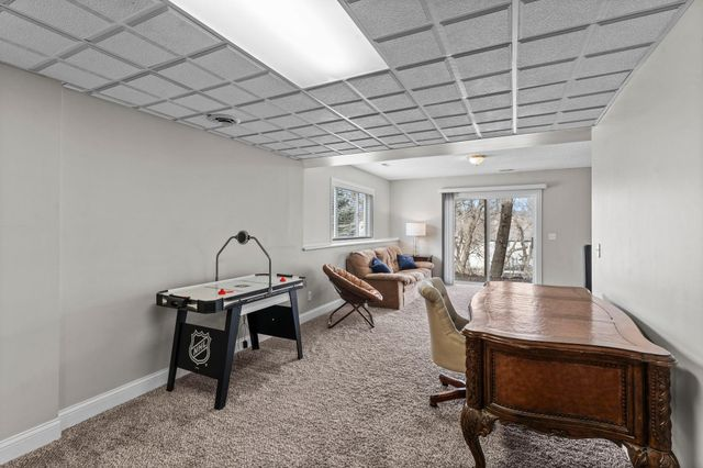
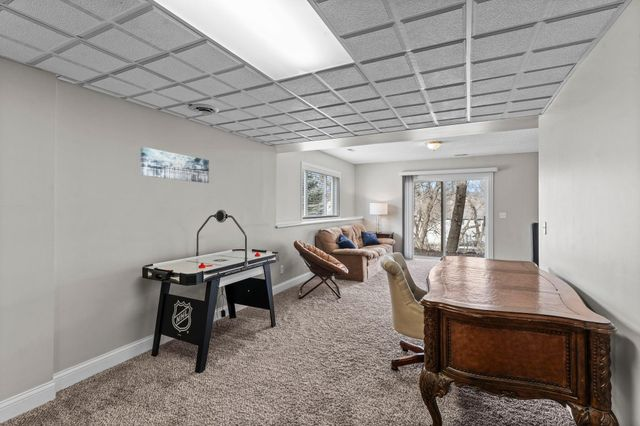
+ wall art [139,146,210,184]
